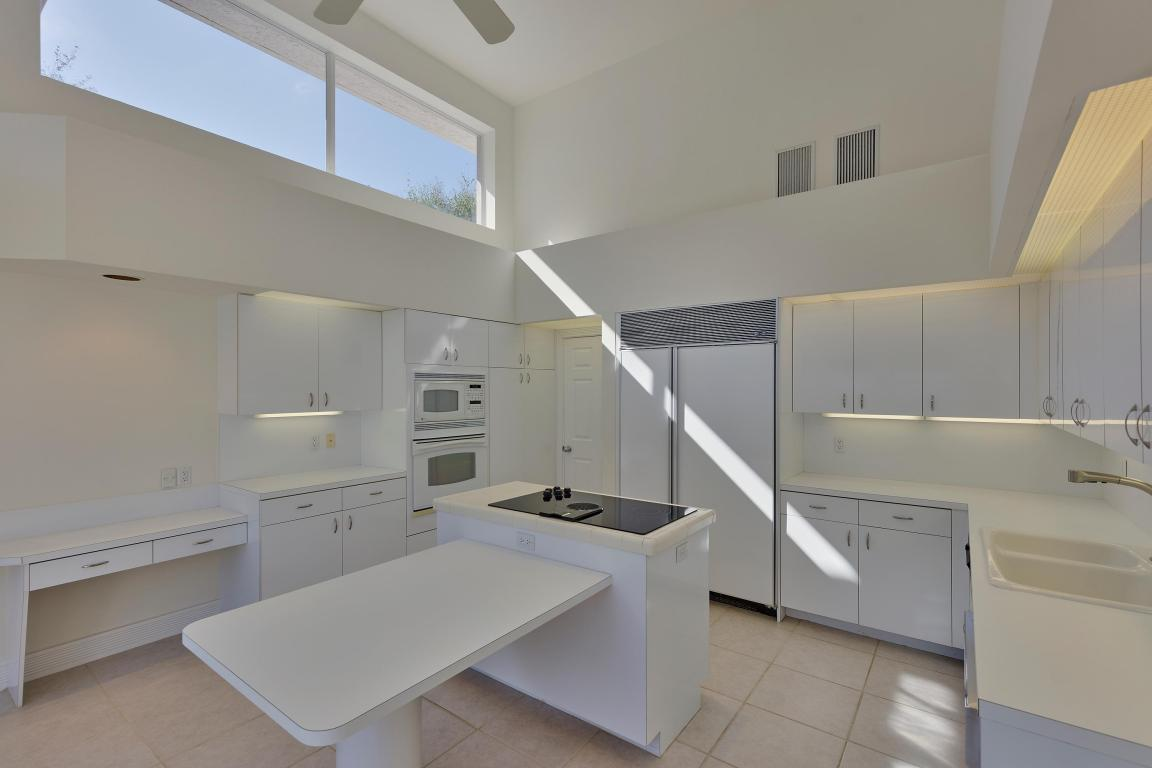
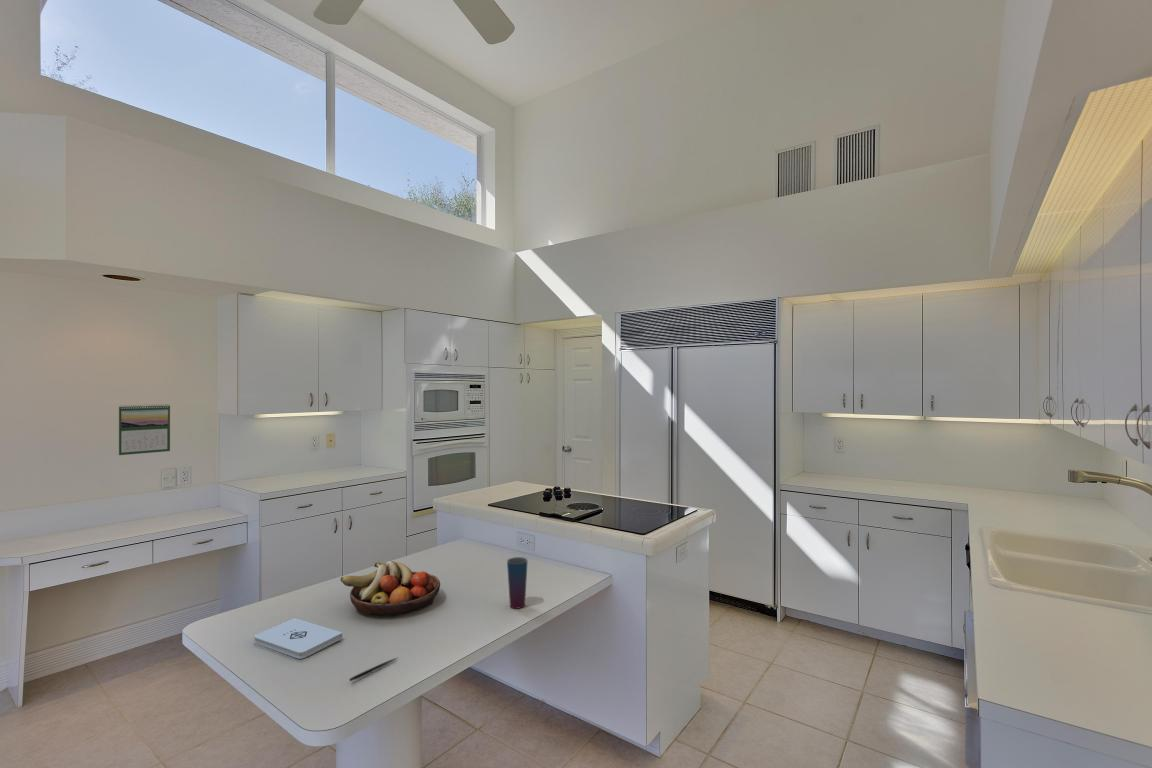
+ calendar [118,403,171,456]
+ pen [349,657,398,682]
+ cup [506,556,529,610]
+ notepad [253,617,343,660]
+ fruit bowl [340,560,441,617]
